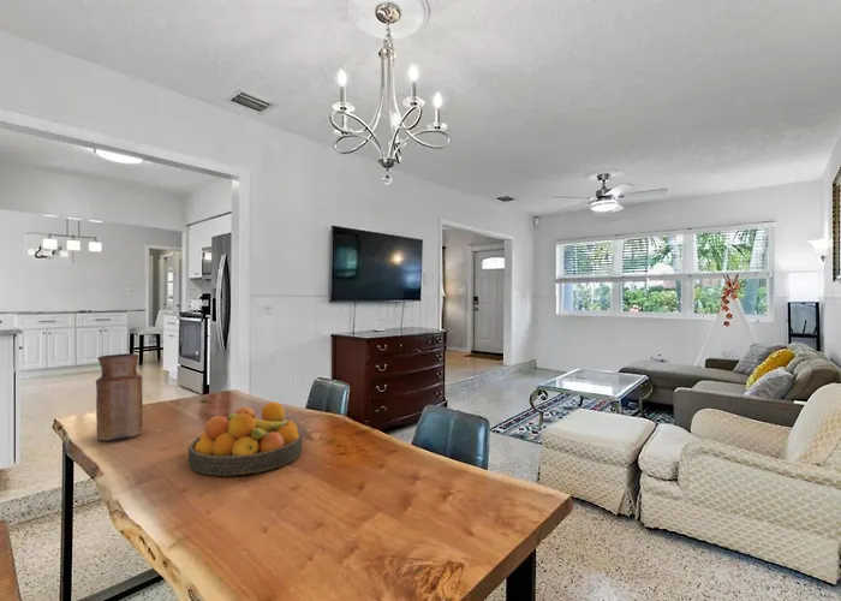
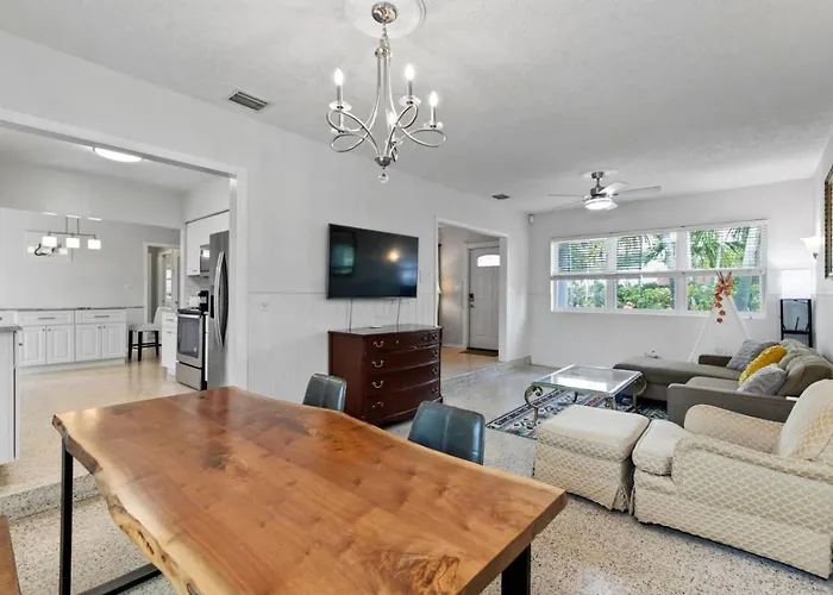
- vase [95,352,144,442]
- fruit bowl [187,400,304,477]
